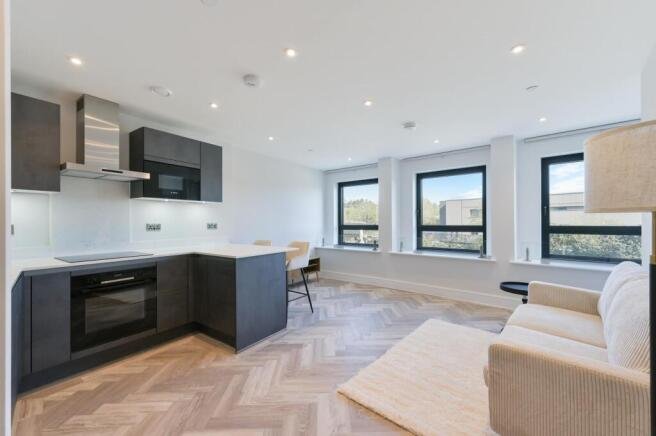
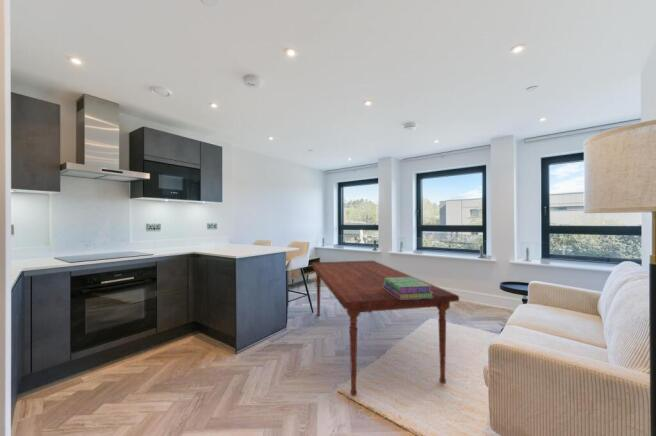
+ dining table [310,259,460,397]
+ stack of books [383,277,433,299]
